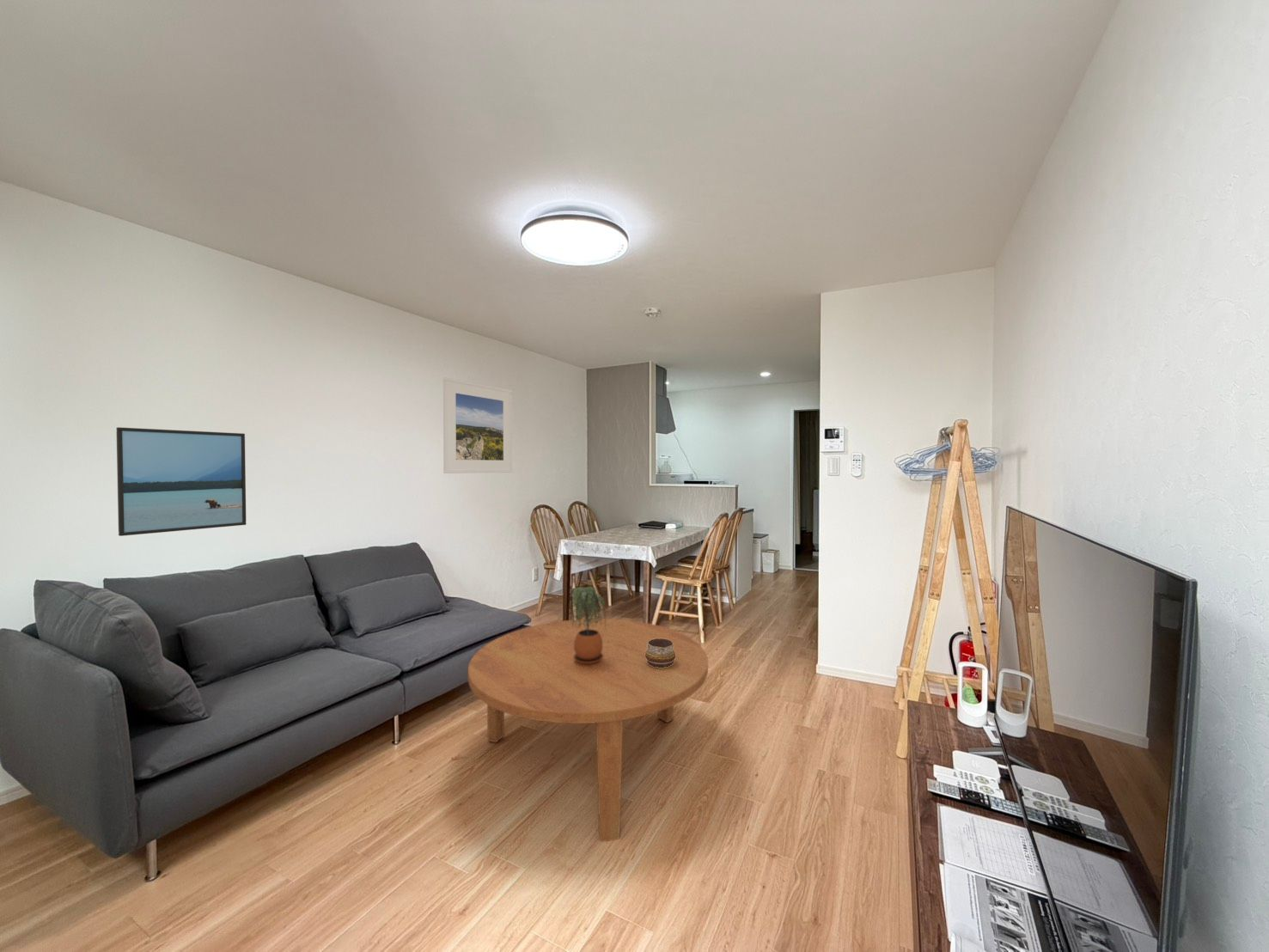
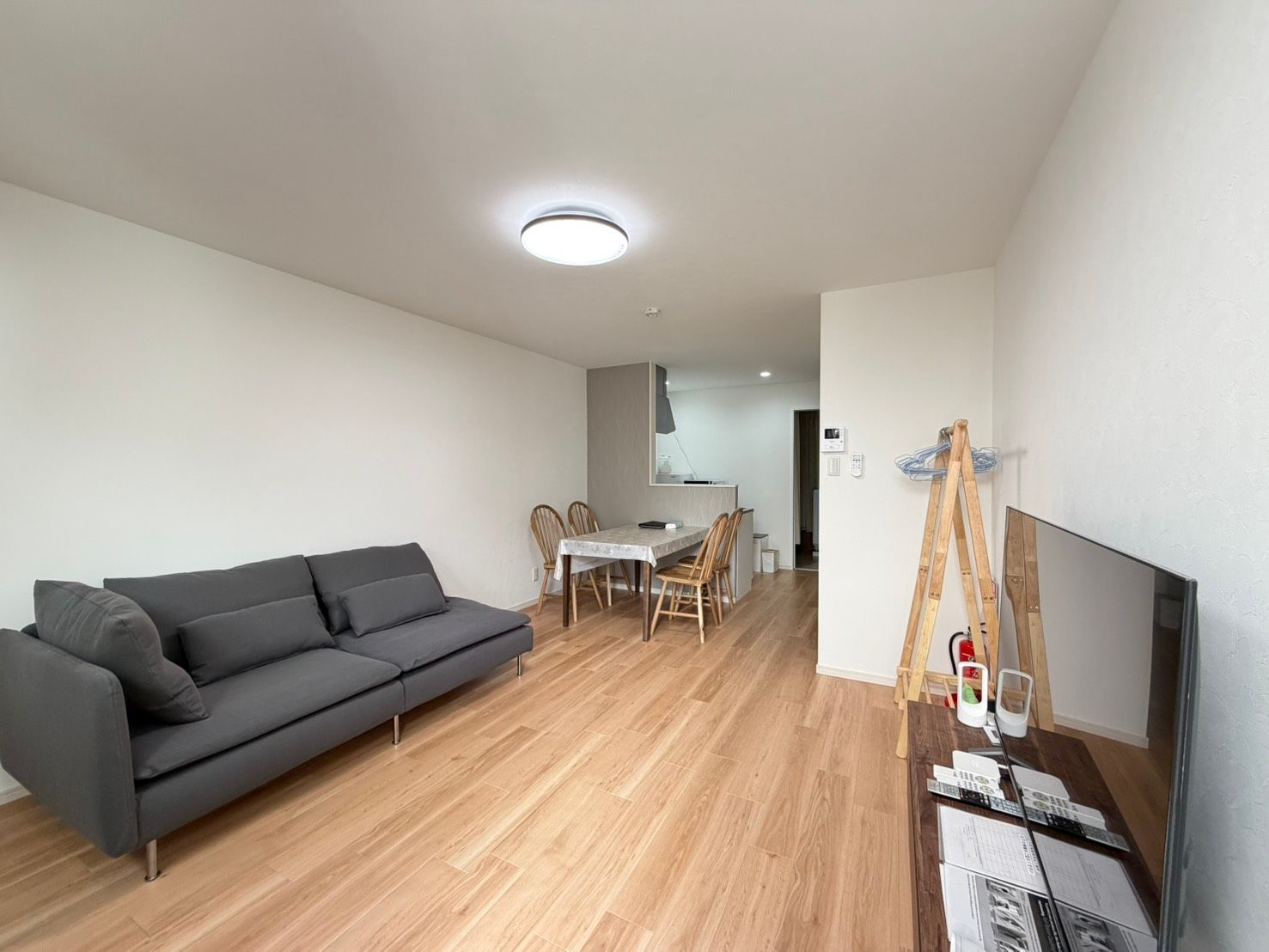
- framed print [442,376,513,474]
- potted plant [569,585,607,664]
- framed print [115,426,247,537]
- decorative bowl [645,638,675,668]
- coffee table [467,618,709,843]
